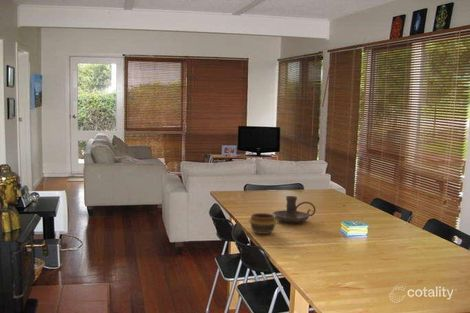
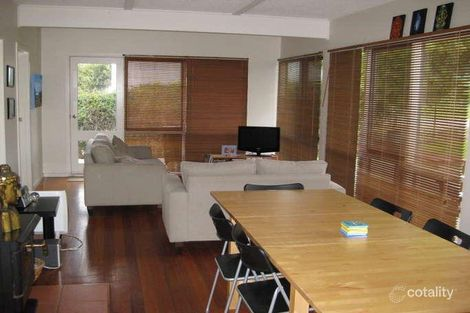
- candle holder [272,195,316,223]
- bowl [247,212,279,235]
